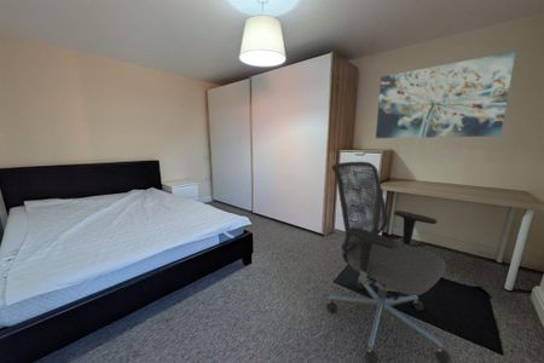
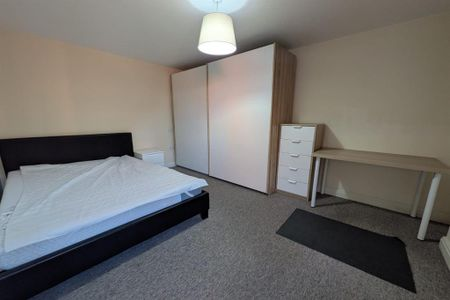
- office chair [326,161,452,363]
- wall art [375,50,517,139]
